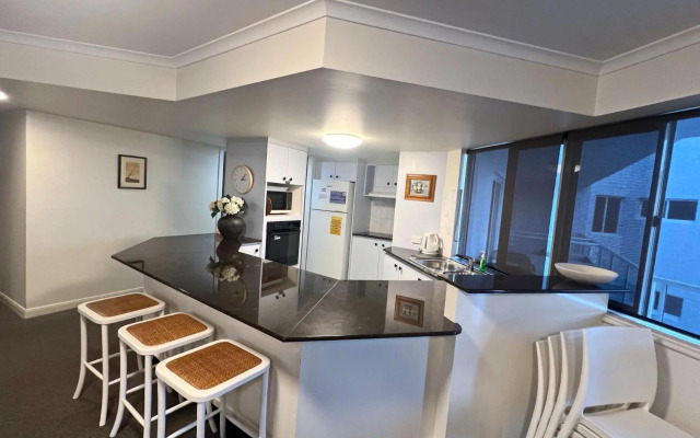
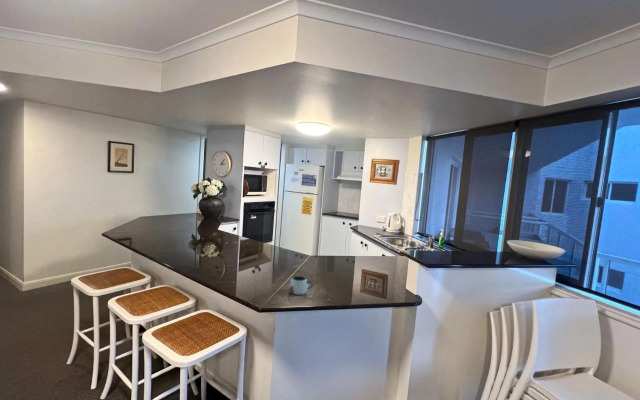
+ mug [288,275,314,296]
